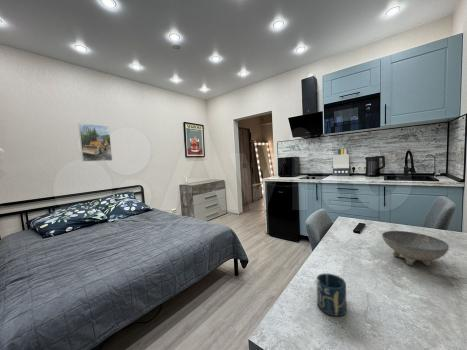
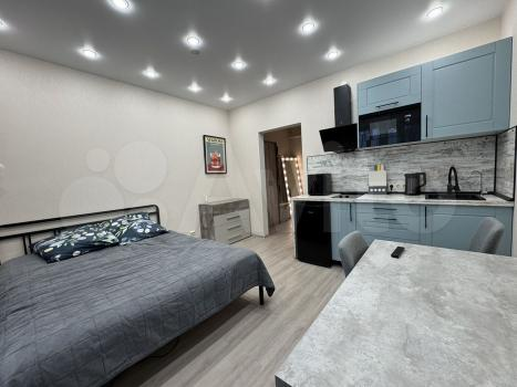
- bowl [381,230,450,266]
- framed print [77,123,113,162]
- cup [316,272,347,317]
